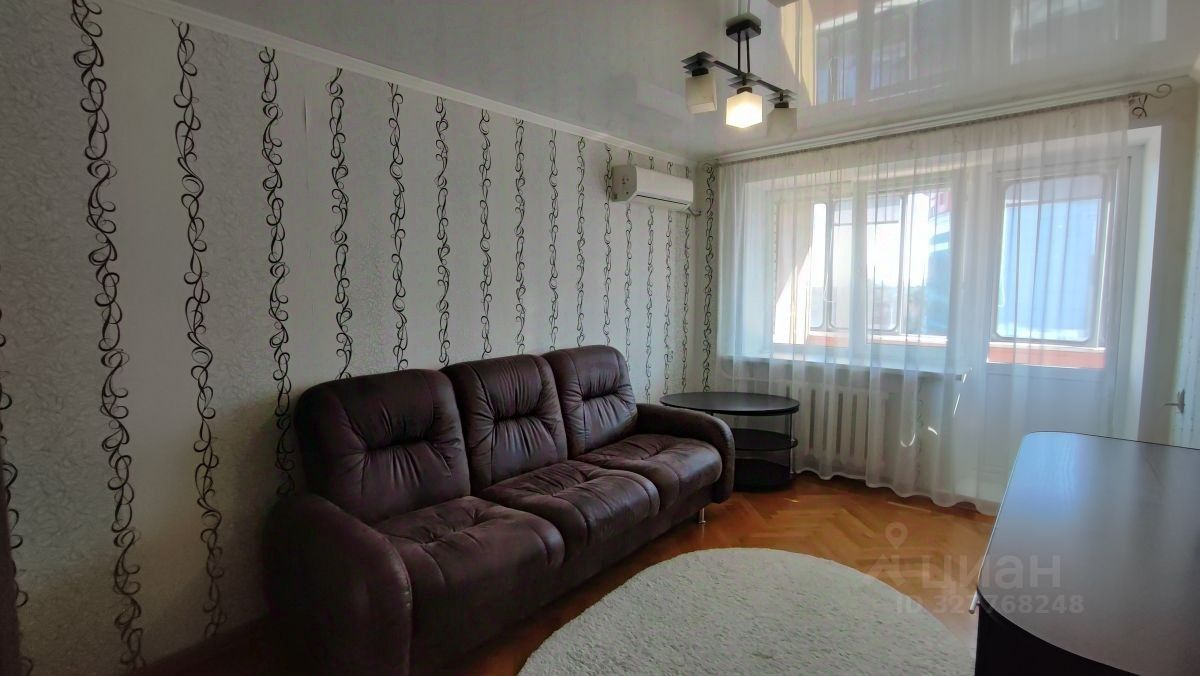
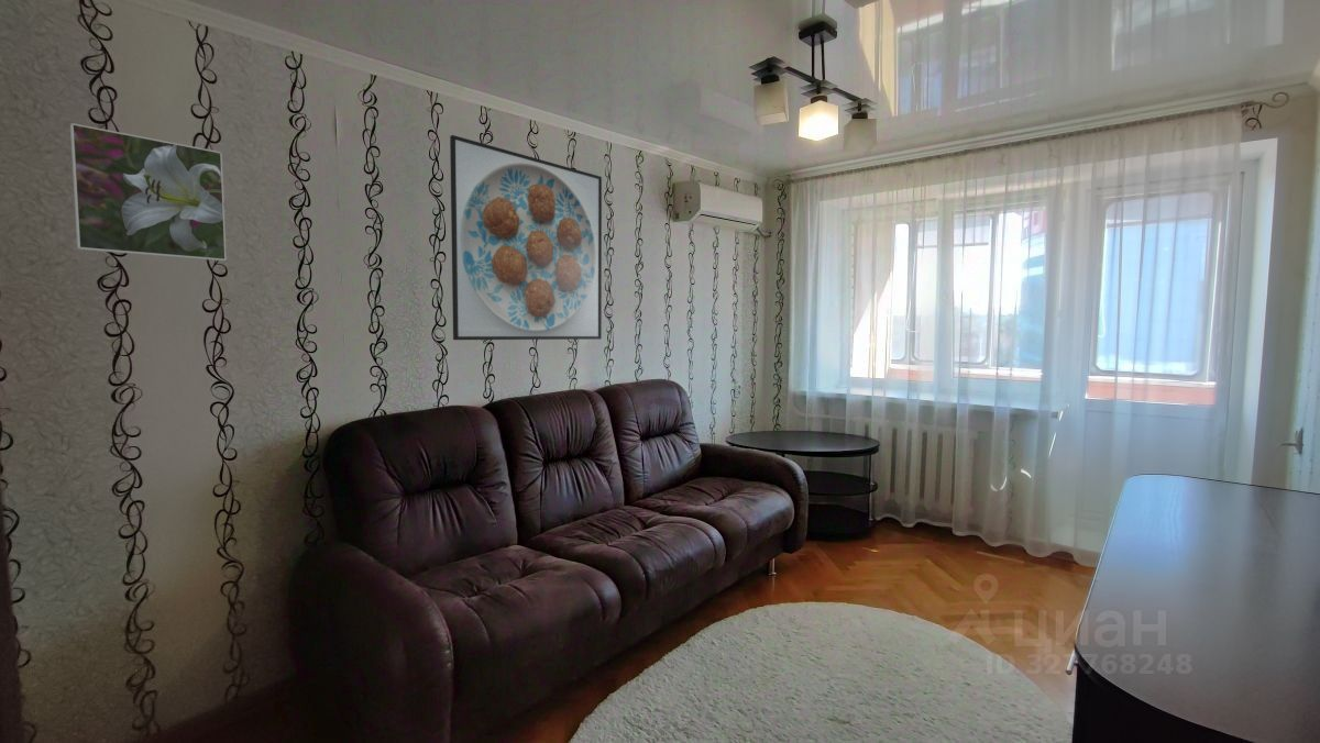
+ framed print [69,122,228,262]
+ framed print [449,134,603,341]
